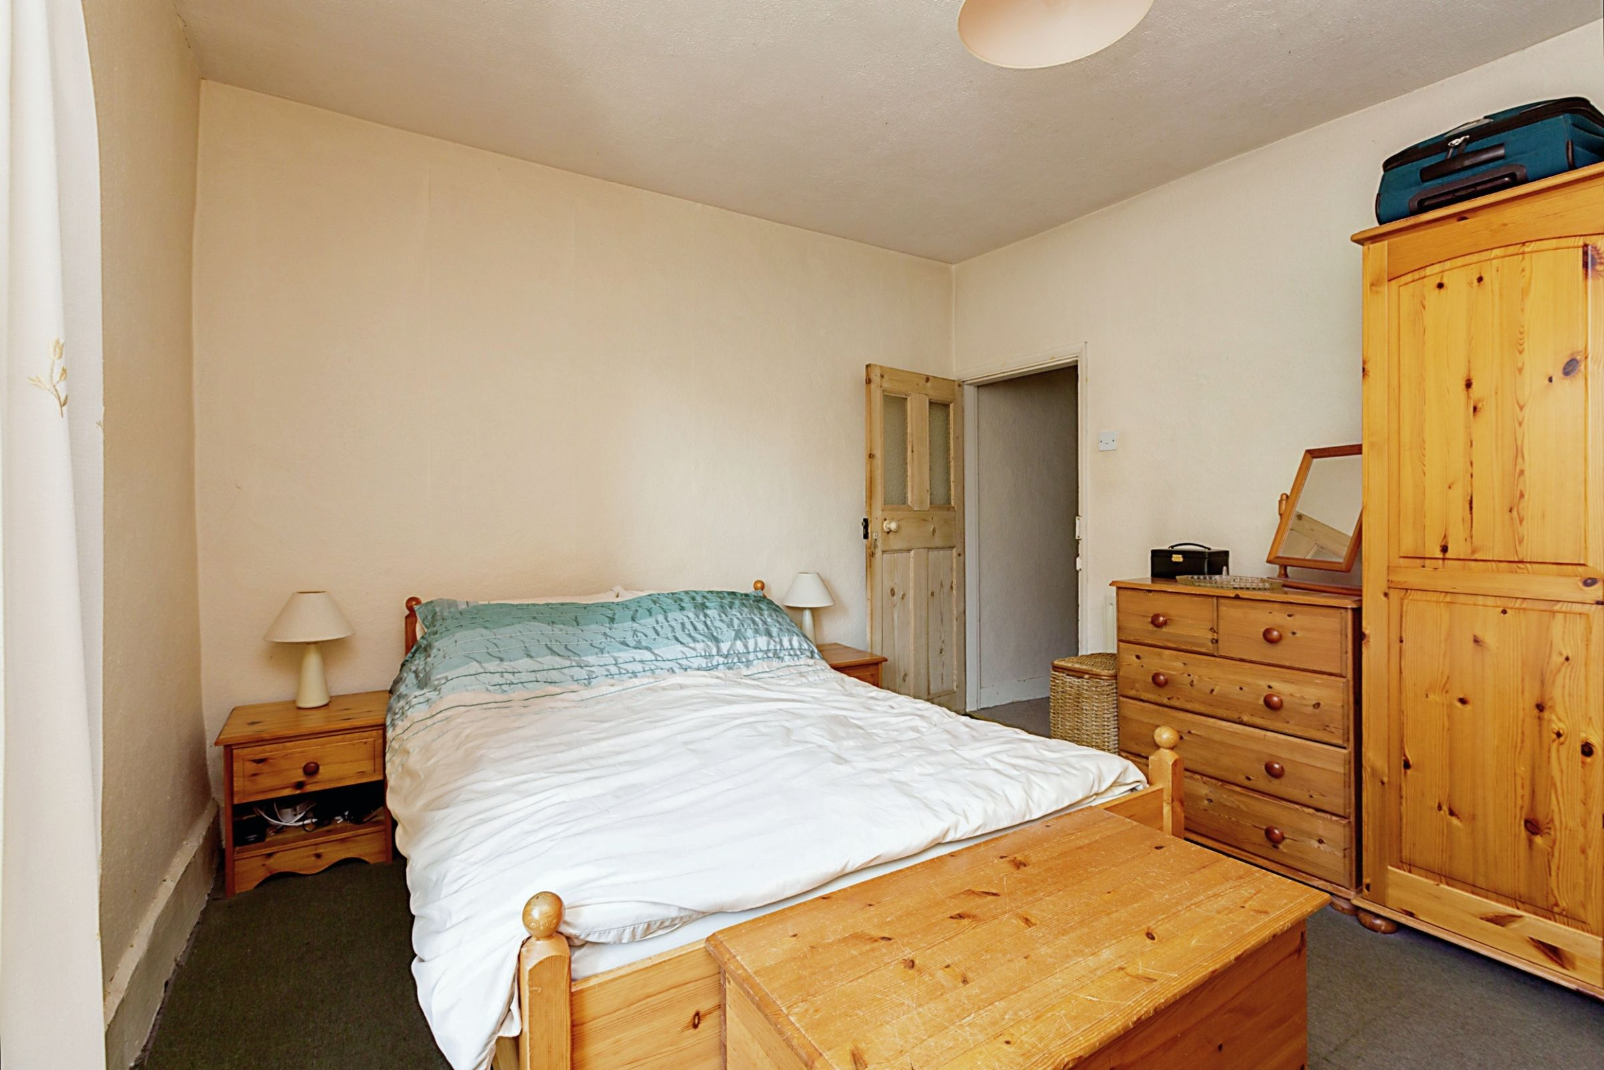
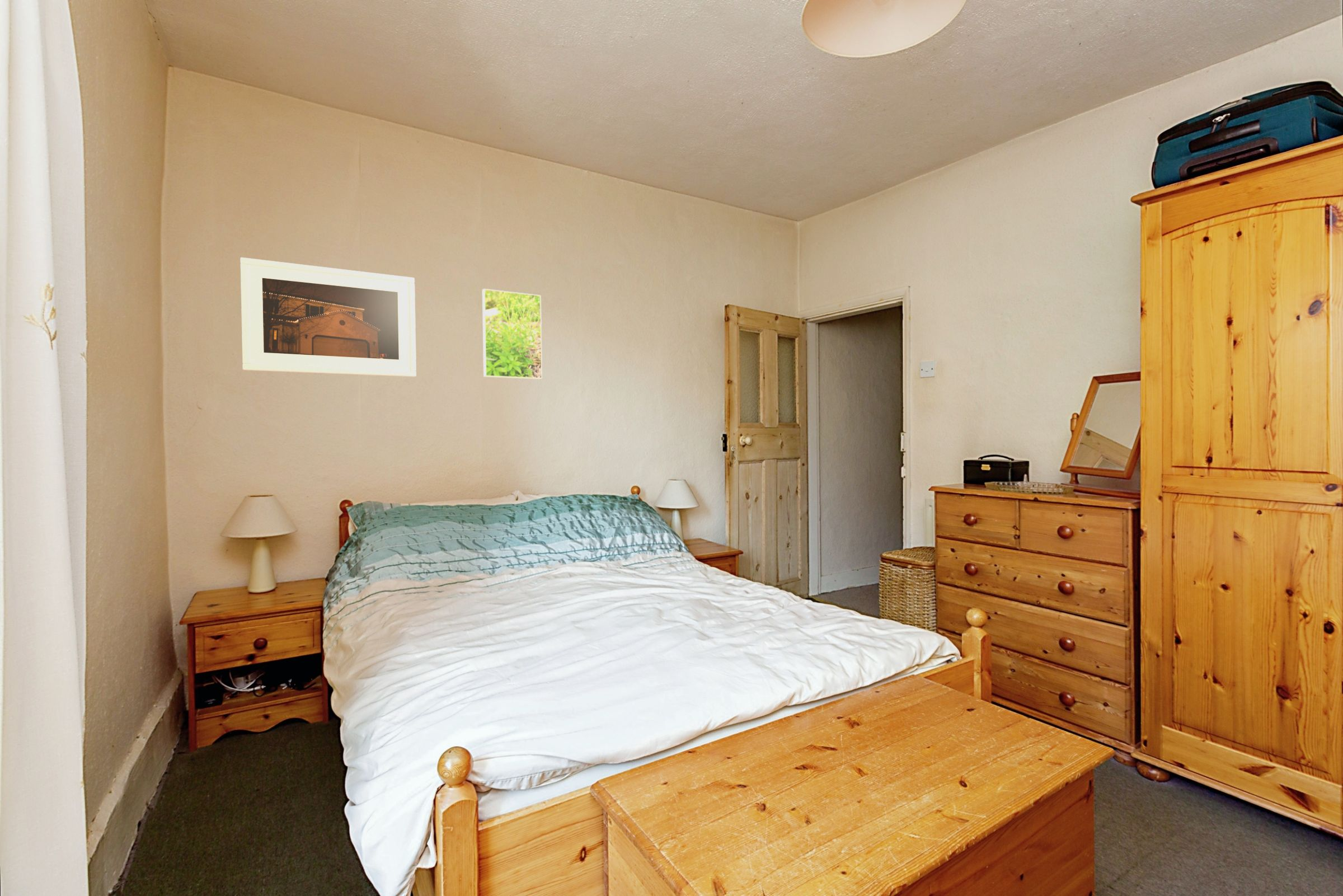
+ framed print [240,257,417,377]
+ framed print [482,288,543,380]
